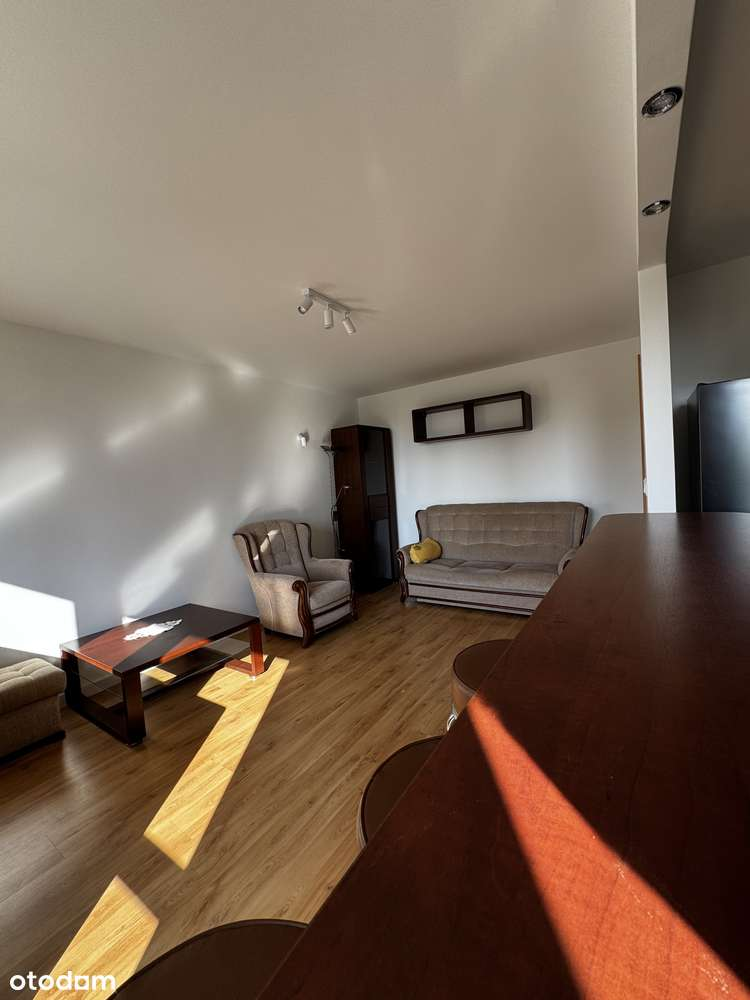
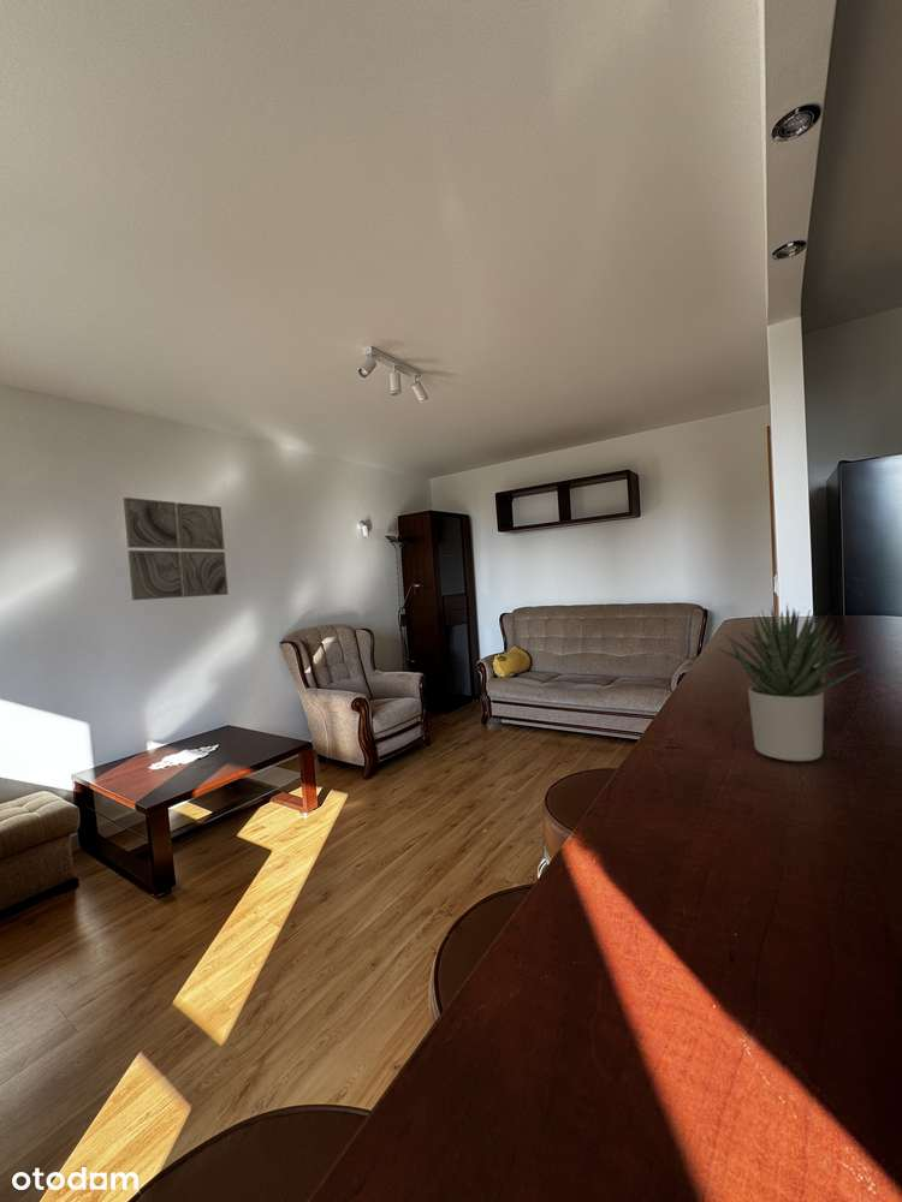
+ succulent plant [713,602,872,762]
+ wall art [123,496,230,601]
